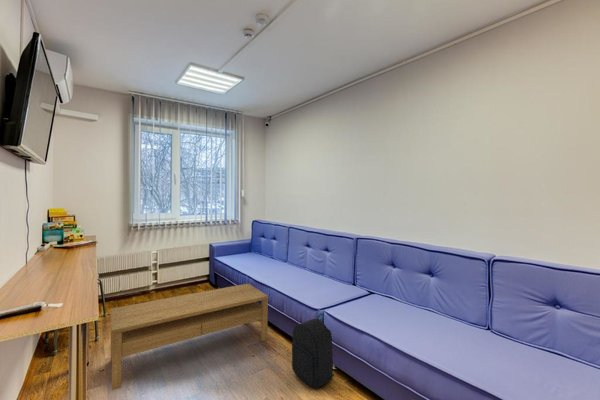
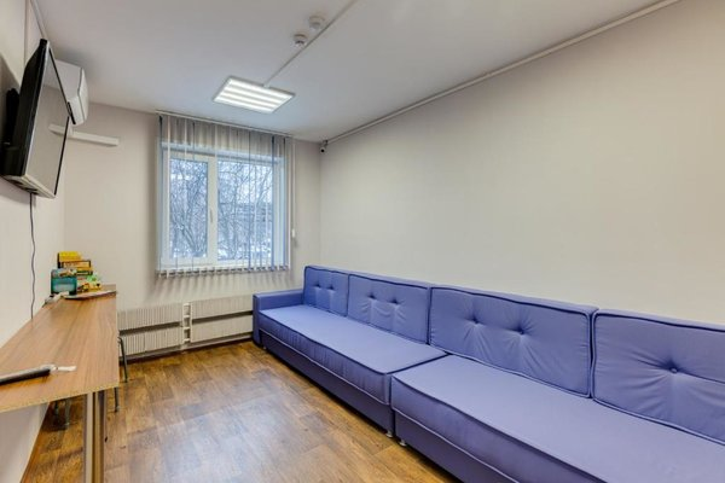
- coffee table [110,283,269,391]
- backpack [291,313,335,390]
